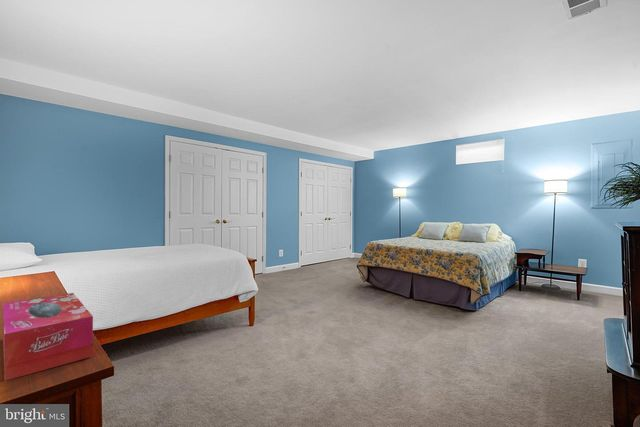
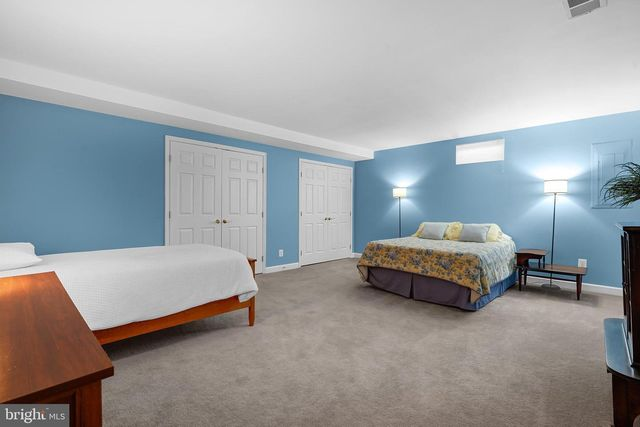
- tissue box [2,292,94,382]
